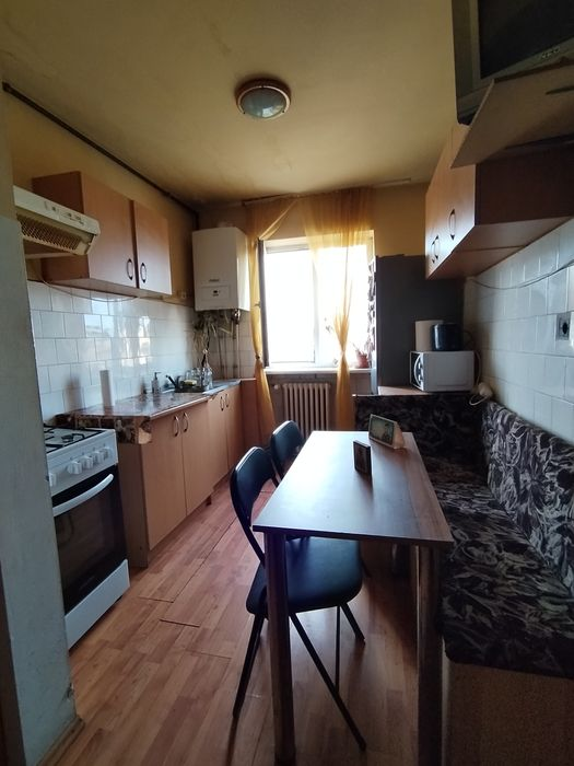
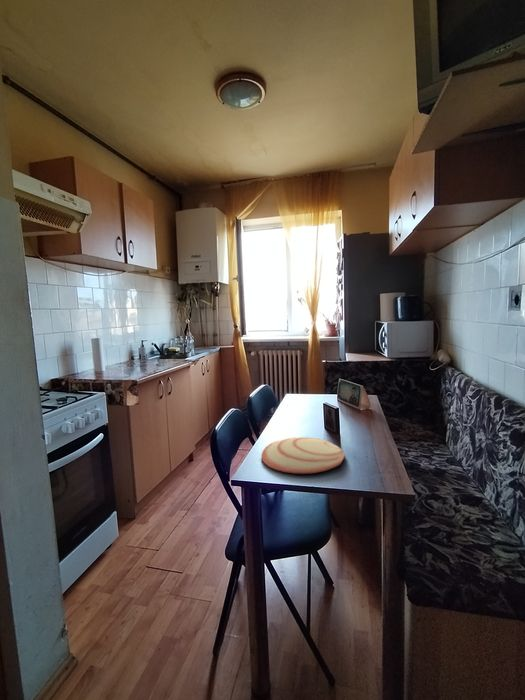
+ plate [261,436,345,475]
